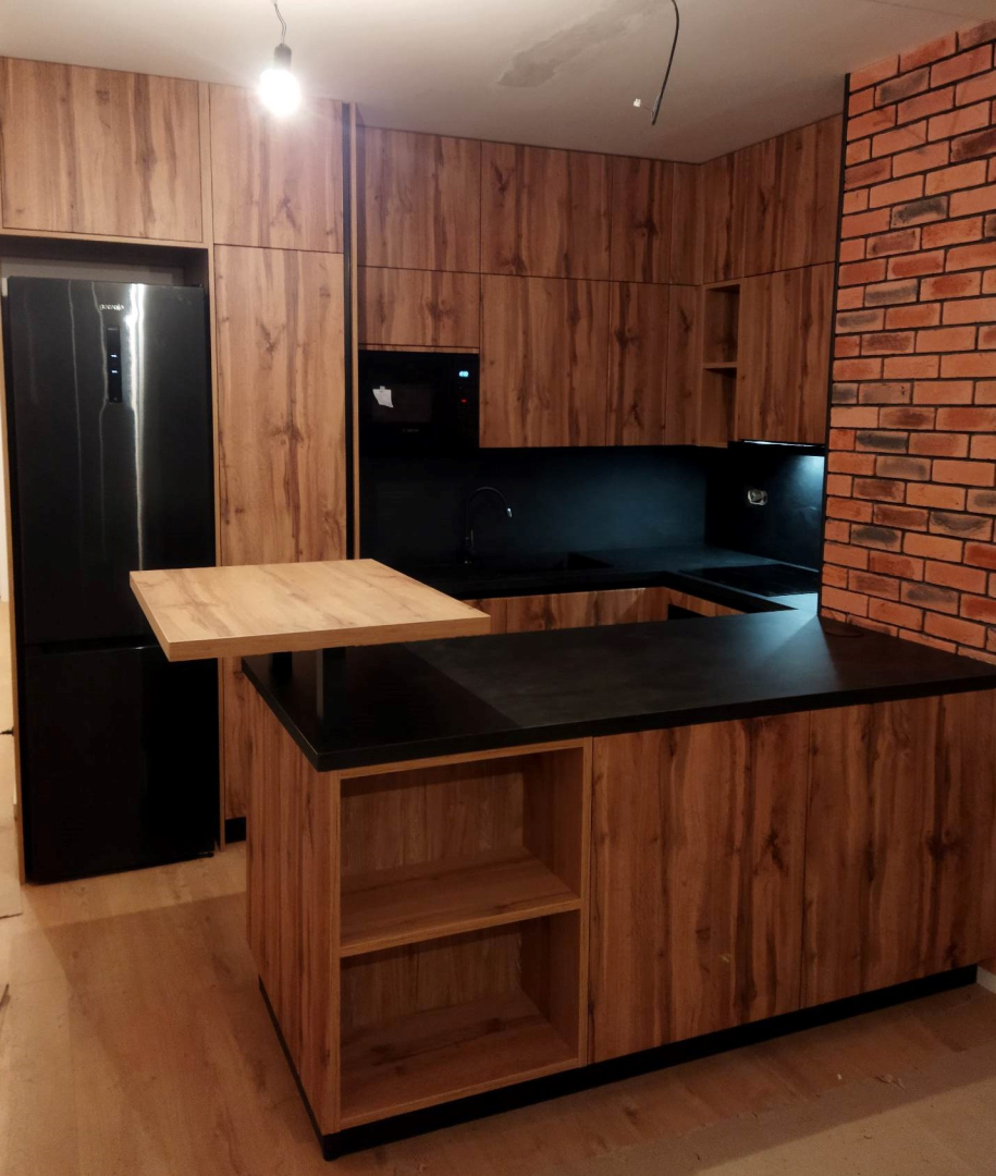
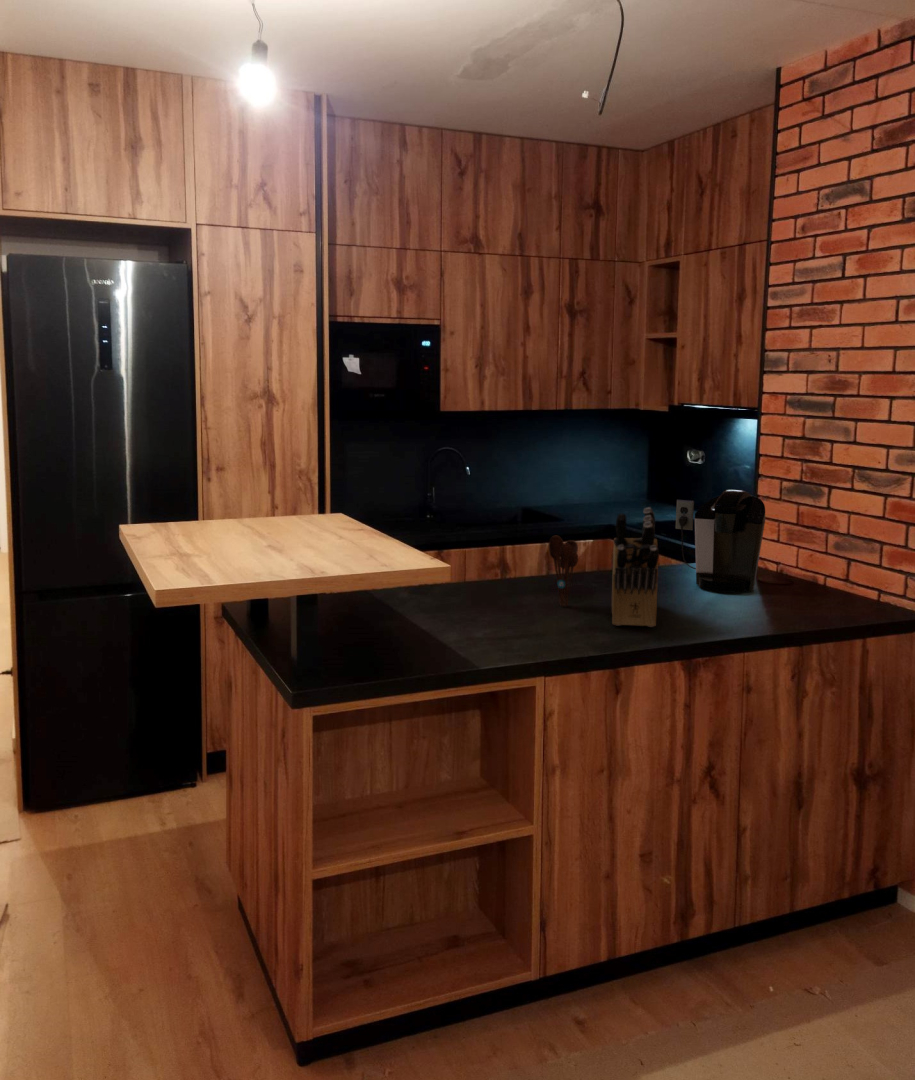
+ utensil holder [548,534,579,607]
+ coffee maker [675,489,766,593]
+ knife block [611,506,660,628]
